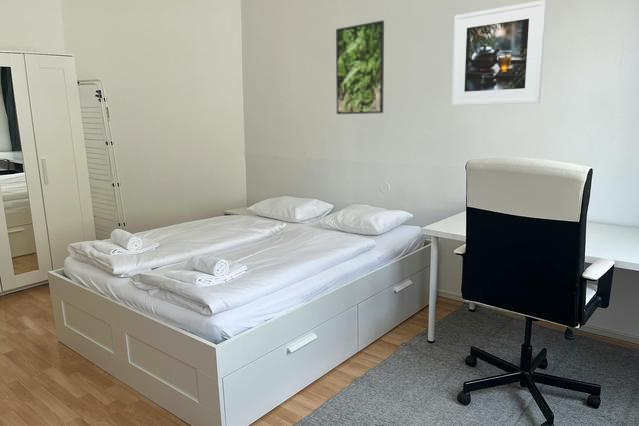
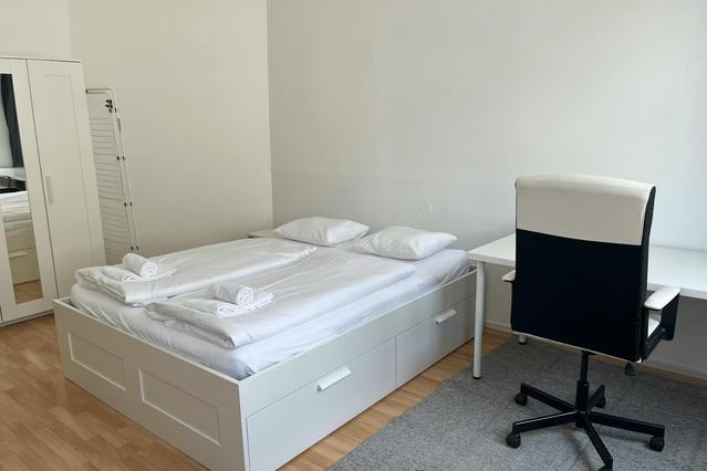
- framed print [451,0,548,107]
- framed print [335,19,385,115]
